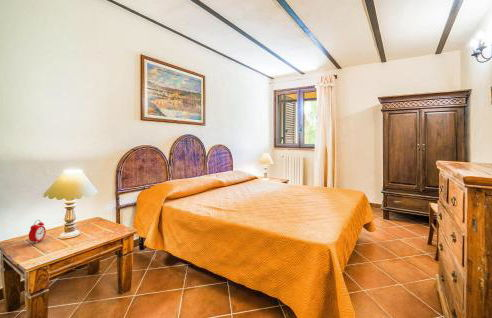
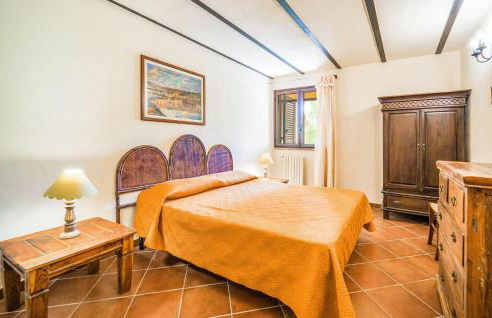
- alarm clock [28,219,47,245]
